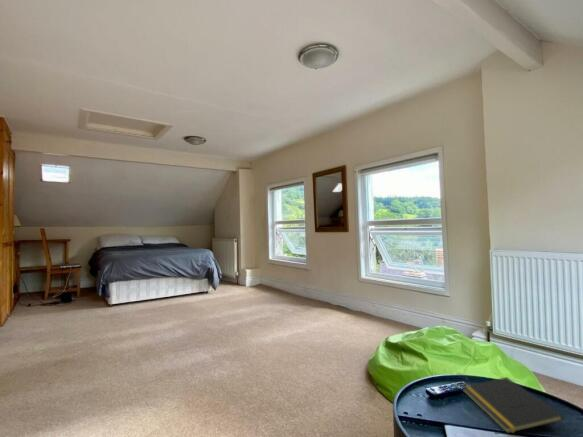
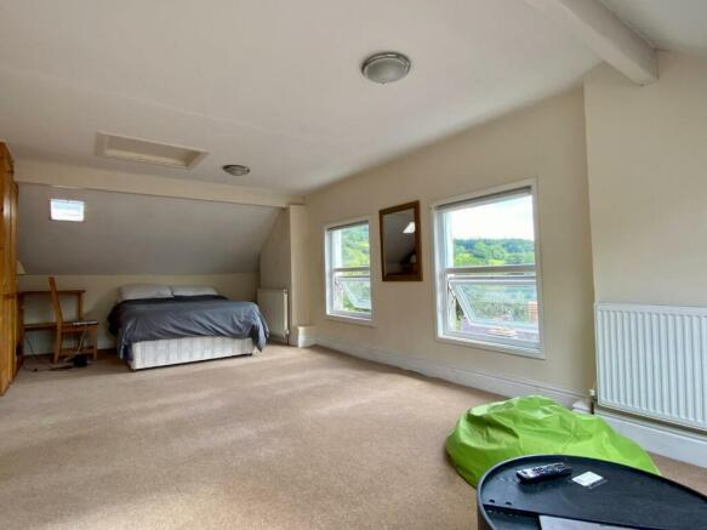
- notepad [461,376,565,434]
